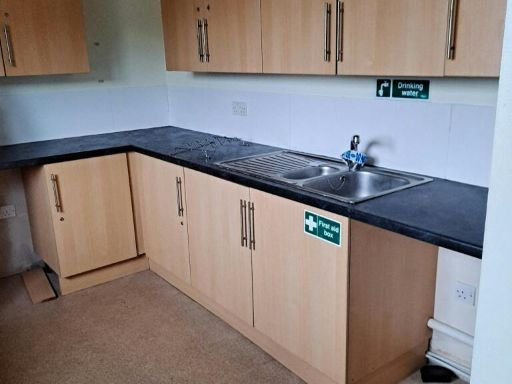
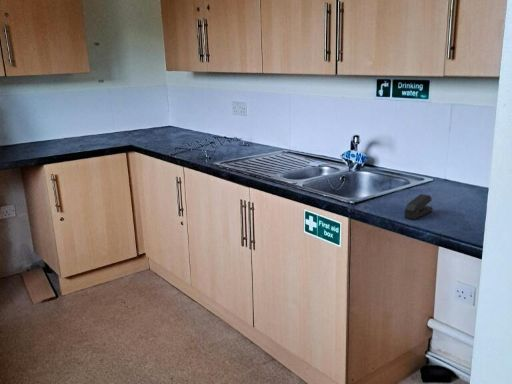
+ stapler [404,193,434,220]
